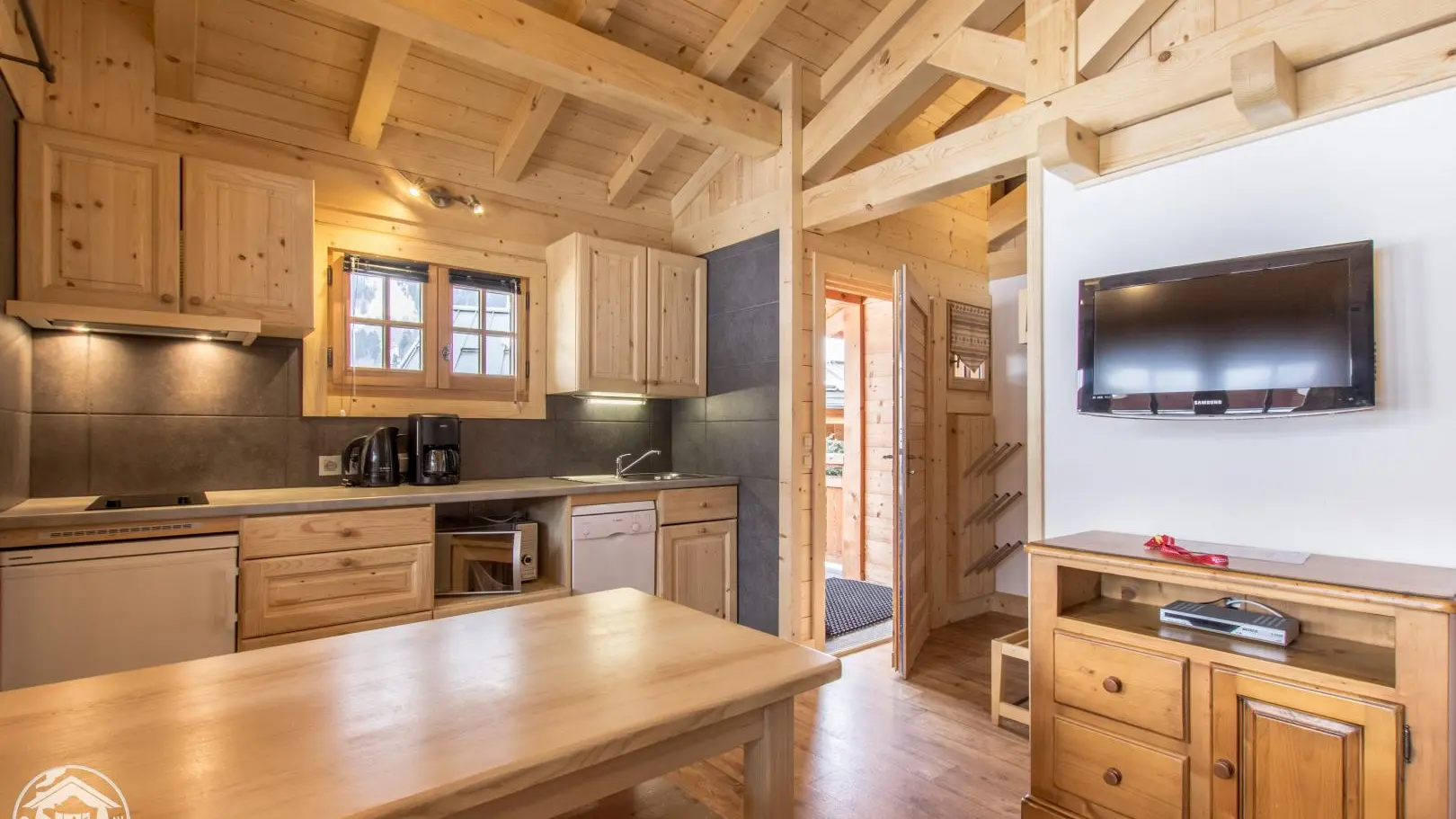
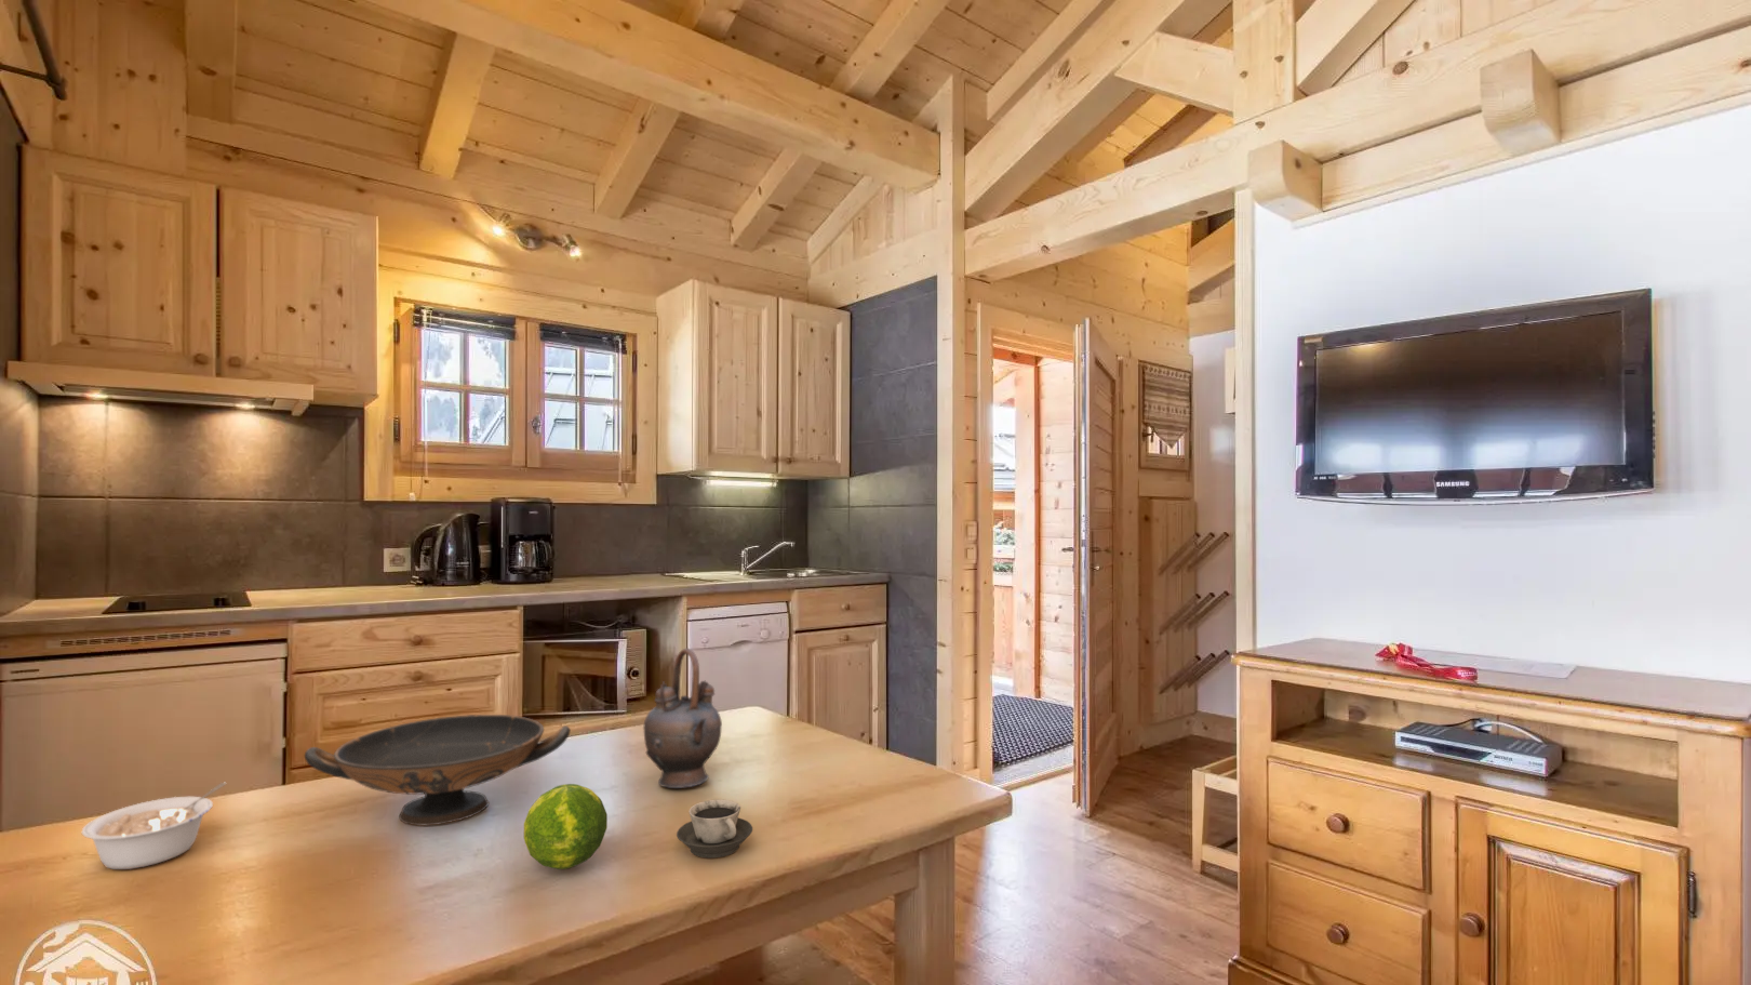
+ legume [81,782,227,871]
+ cup [676,799,753,860]
+ teapot [642,648,723,789]
+ decorative bowl [304,713,571,826]
+ fruit [523,783,609,871]
